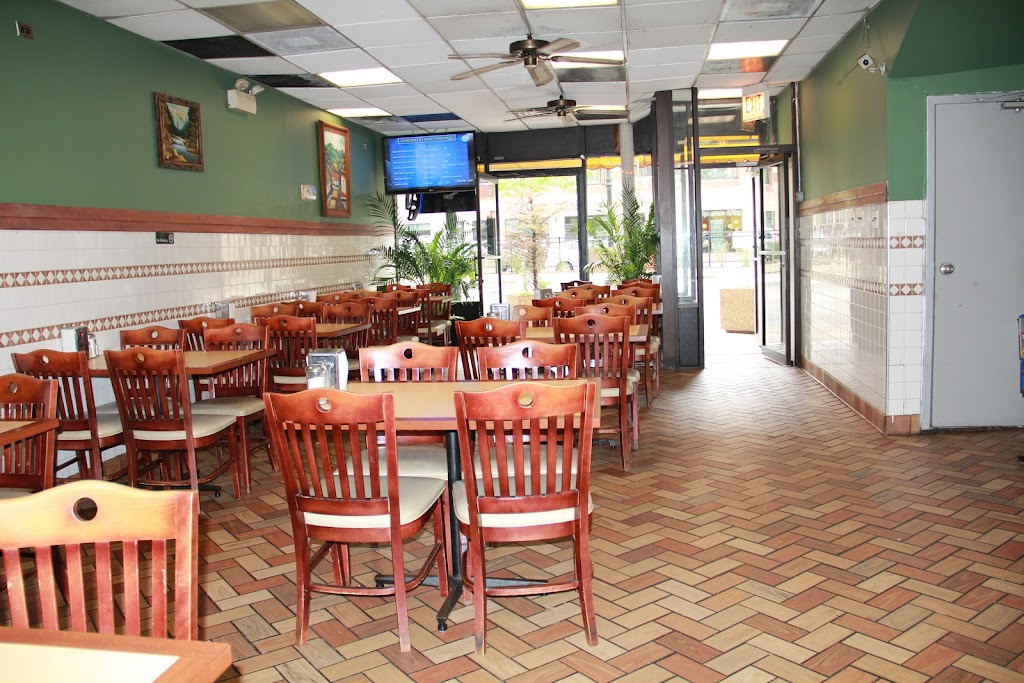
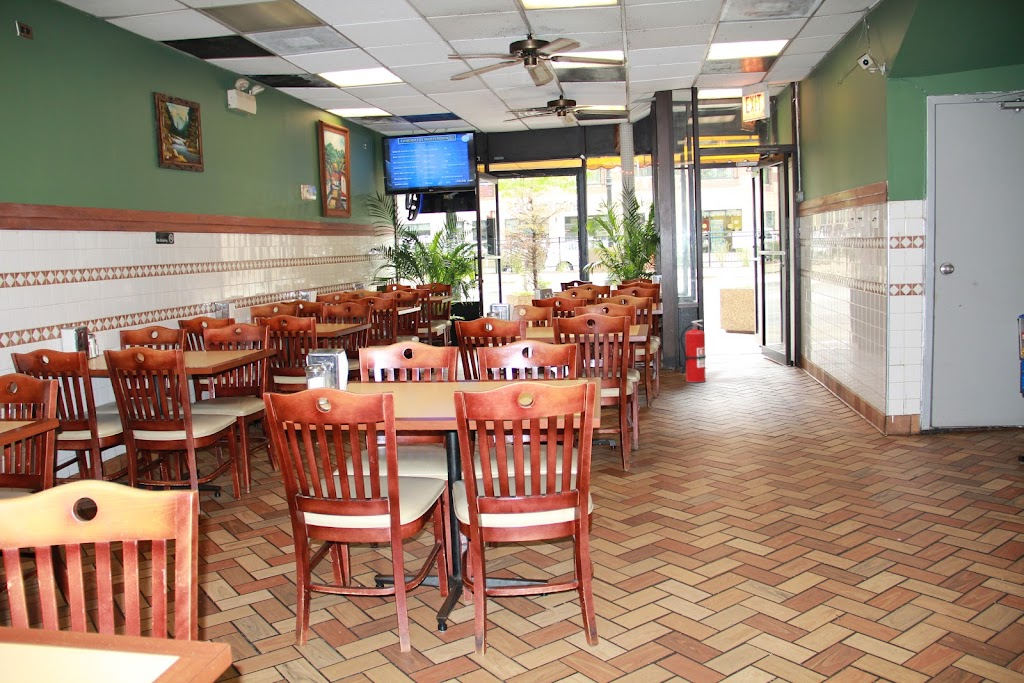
+ fire extinguisher [679,319,707,383]
